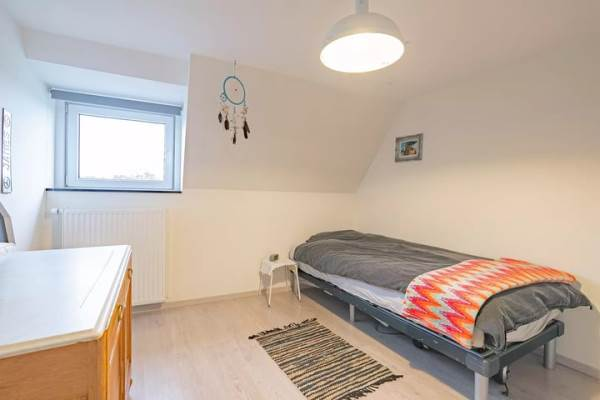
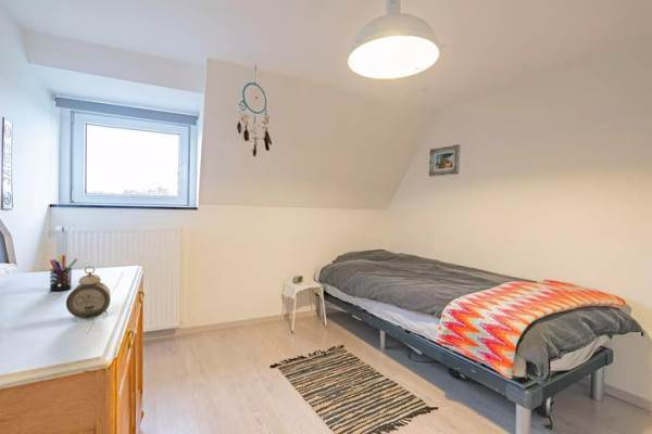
+ alarm clock [65,265,112,320]
+ pen holder [49,254,78,292]
